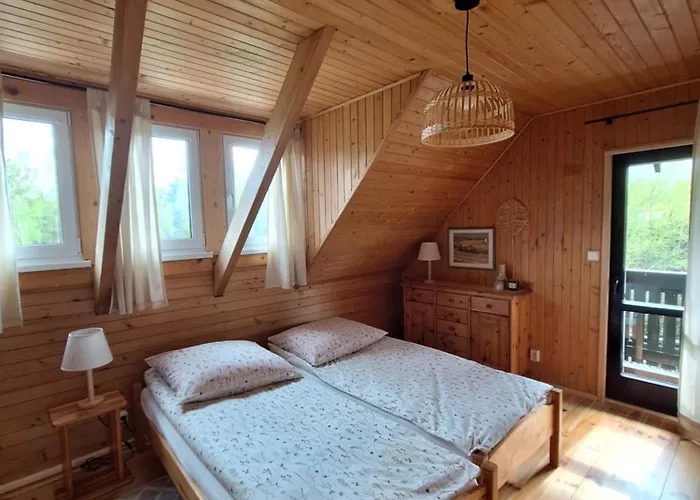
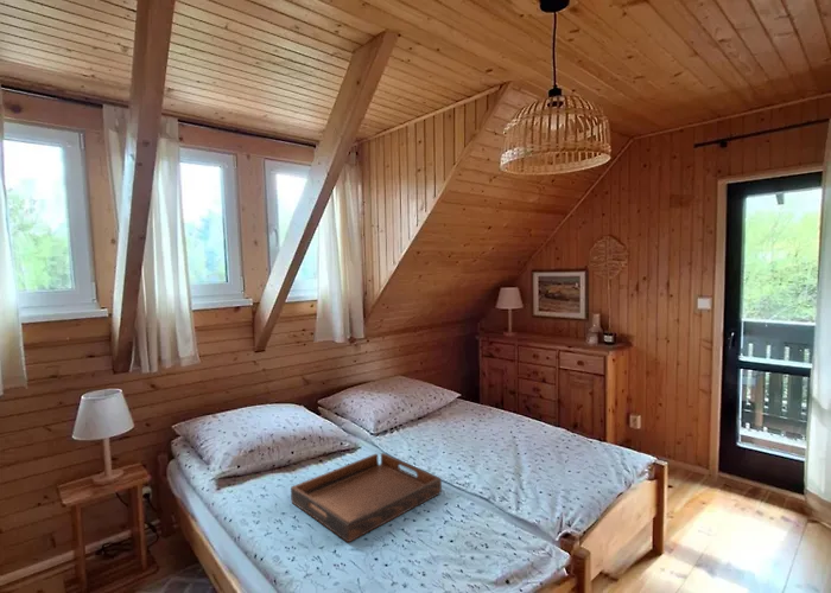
+ serving tray [290,452,443,543]
